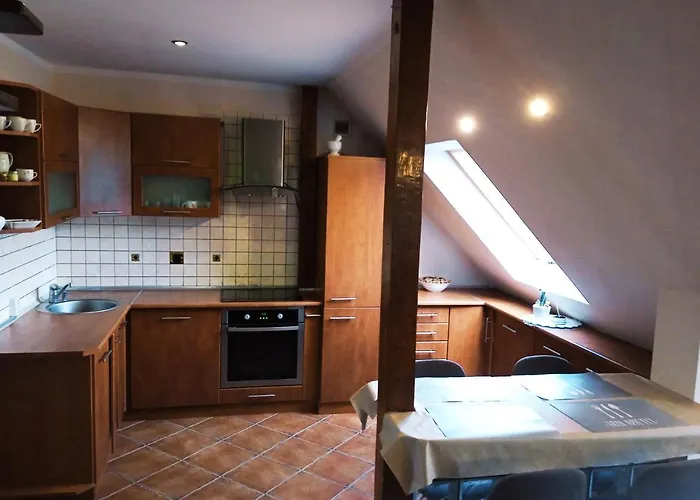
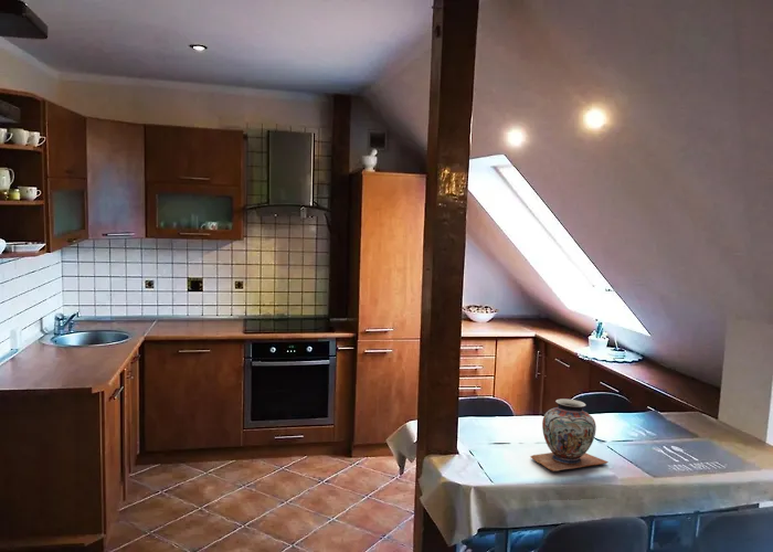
+ decorative vase [529,397,610,471]
